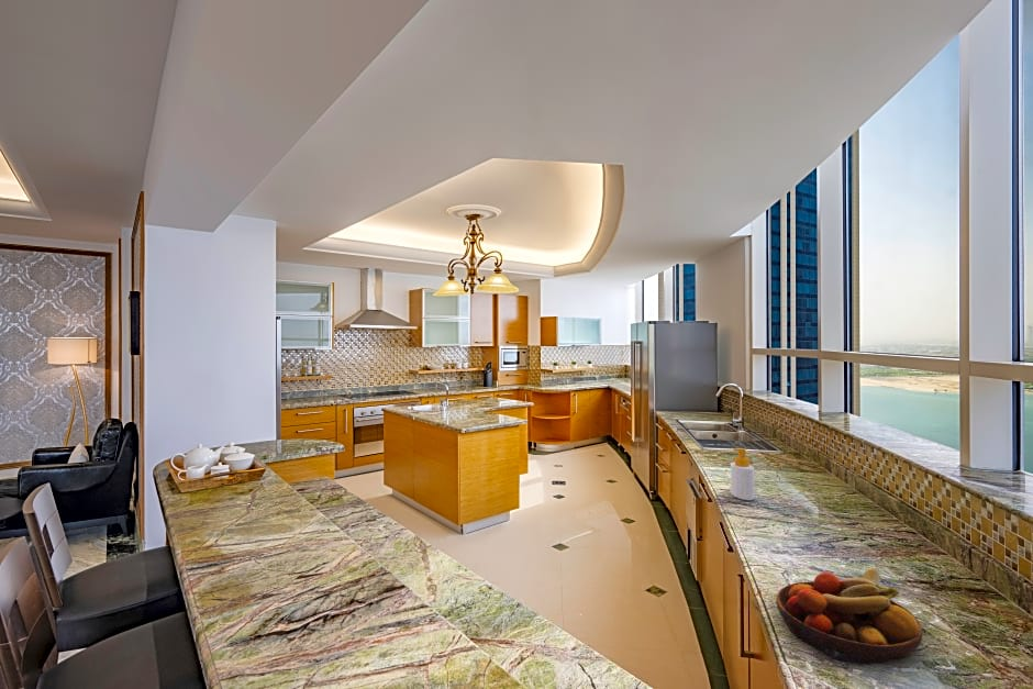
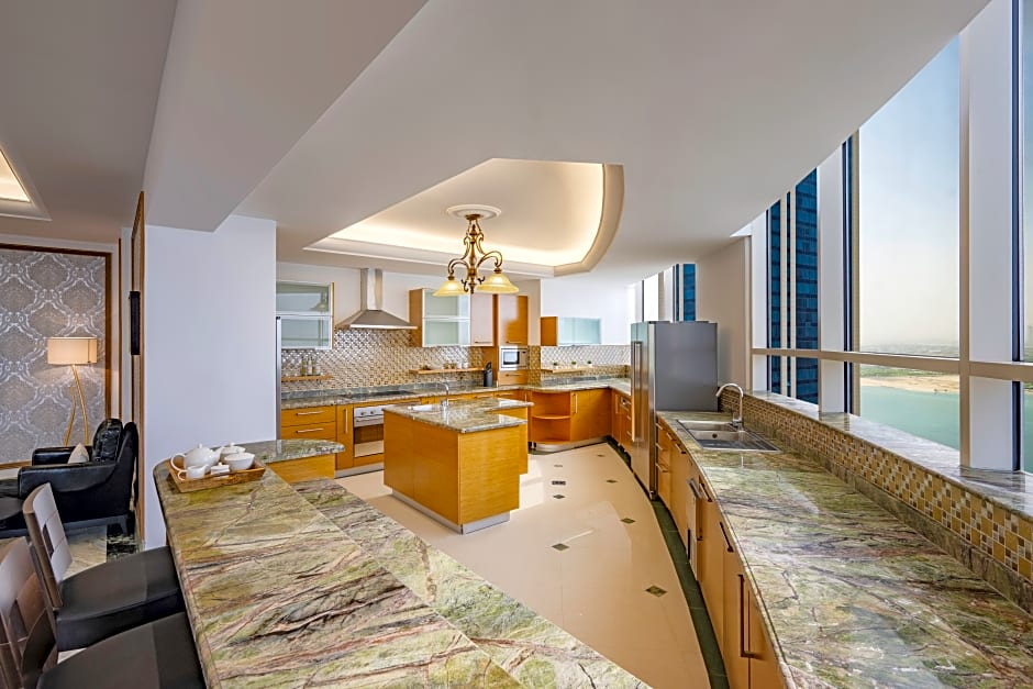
- soap bottle [730,447,756,501]
- fruit bowl [775,567,923,666]
